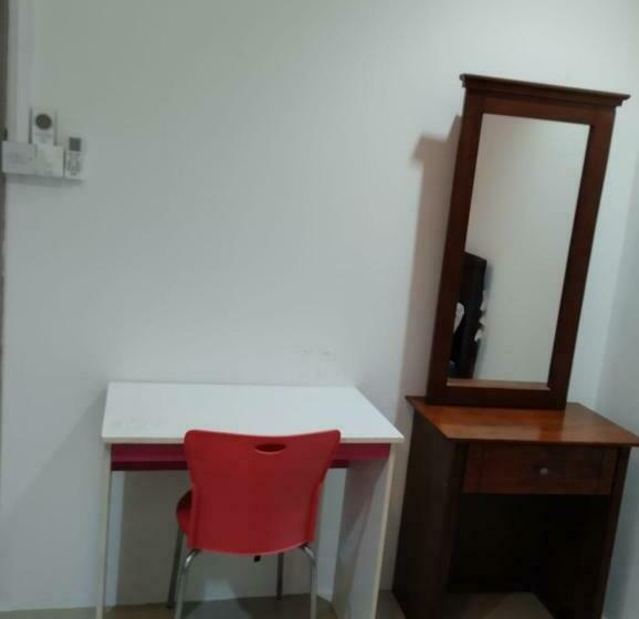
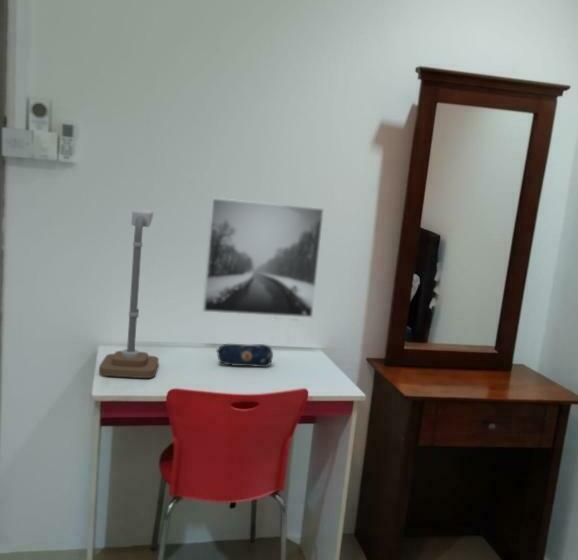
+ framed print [202,197,325,318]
+ pencil case [215,343,274,368]
+ desk lamp [98,208,160,379]
